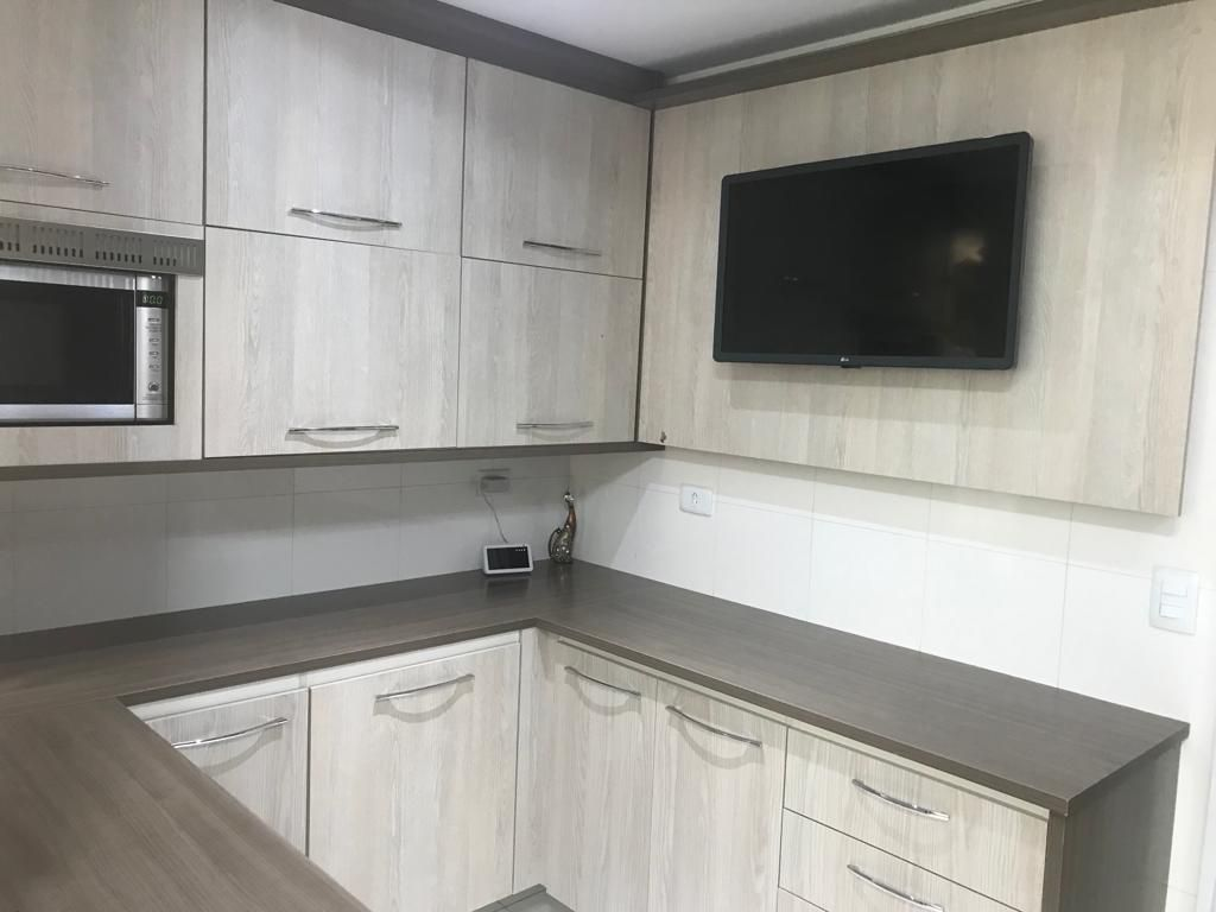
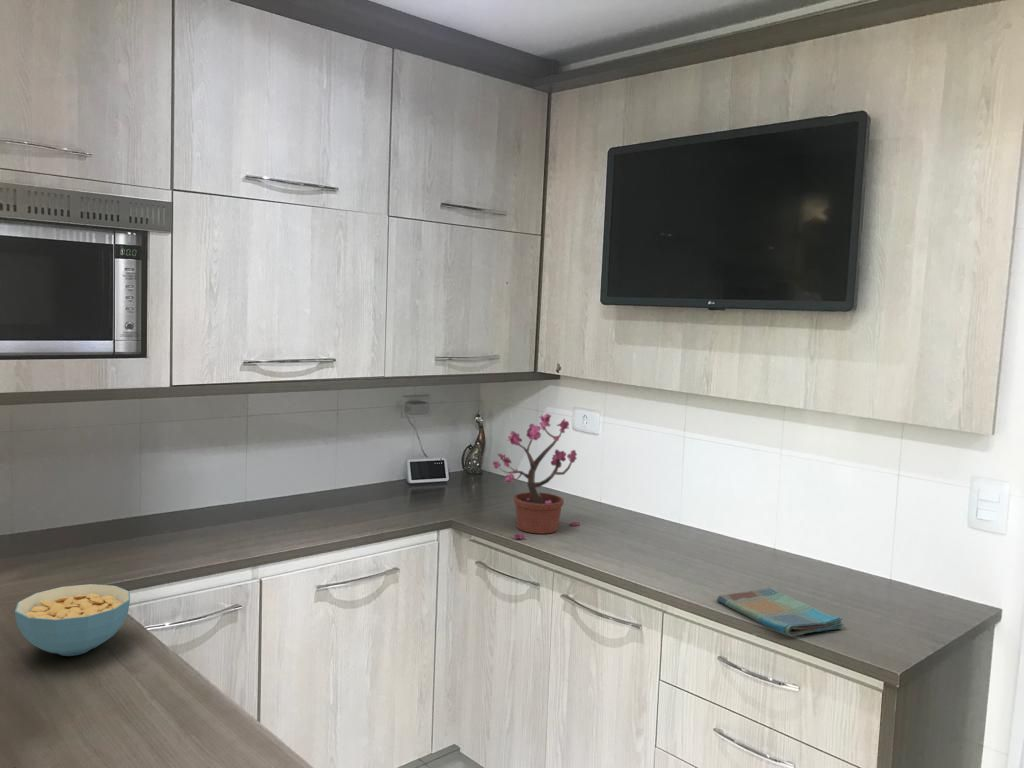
+ cereal bowl [14,583,131,657]
+ potted plant [492,413,581,539]
+ dish towel [716,587,845,637]
